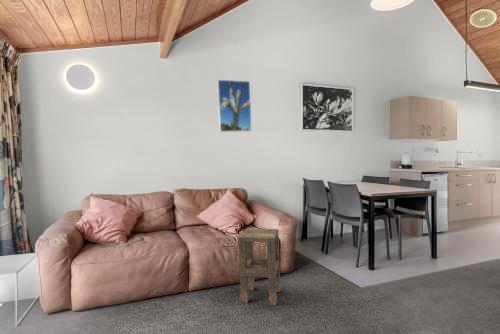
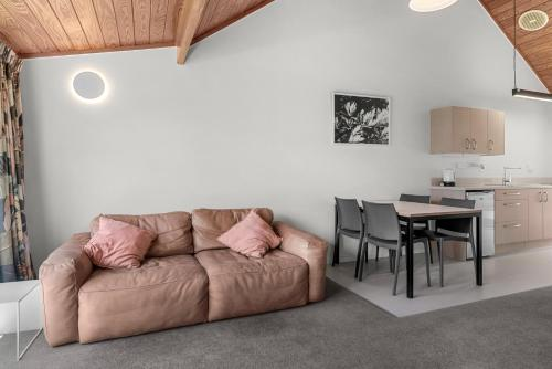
- side table [237,227,281,307]
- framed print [216,79,253,133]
